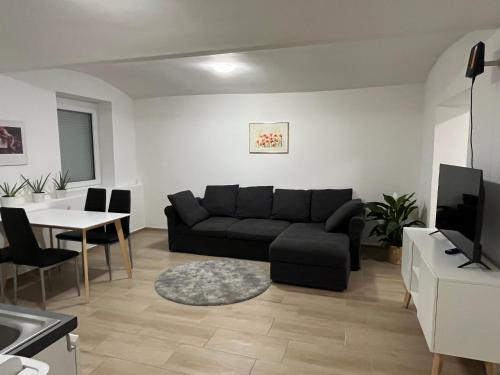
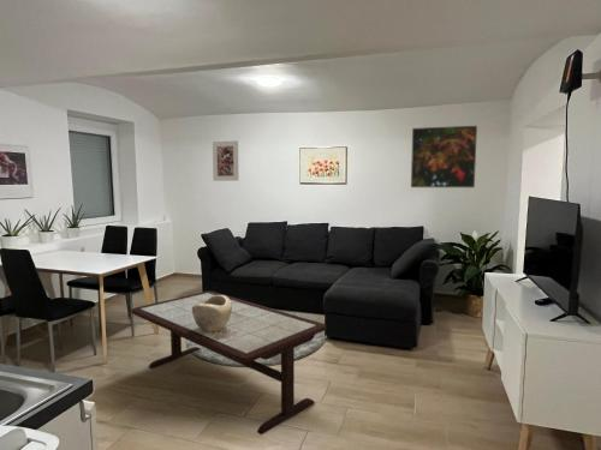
+ decorative bowl [192,294,232,332]
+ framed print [212,139,240,182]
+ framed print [410,125,478,188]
+ coffee table [130,290,327,436]
